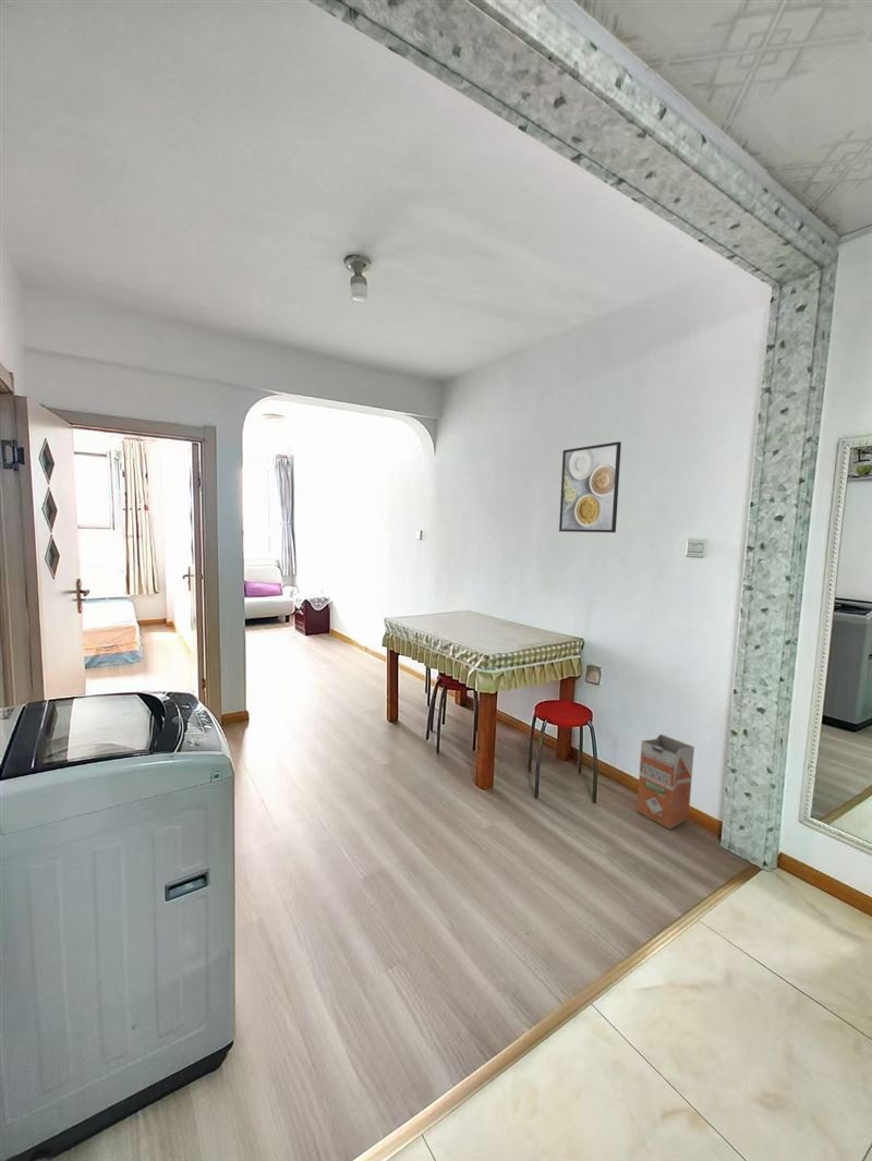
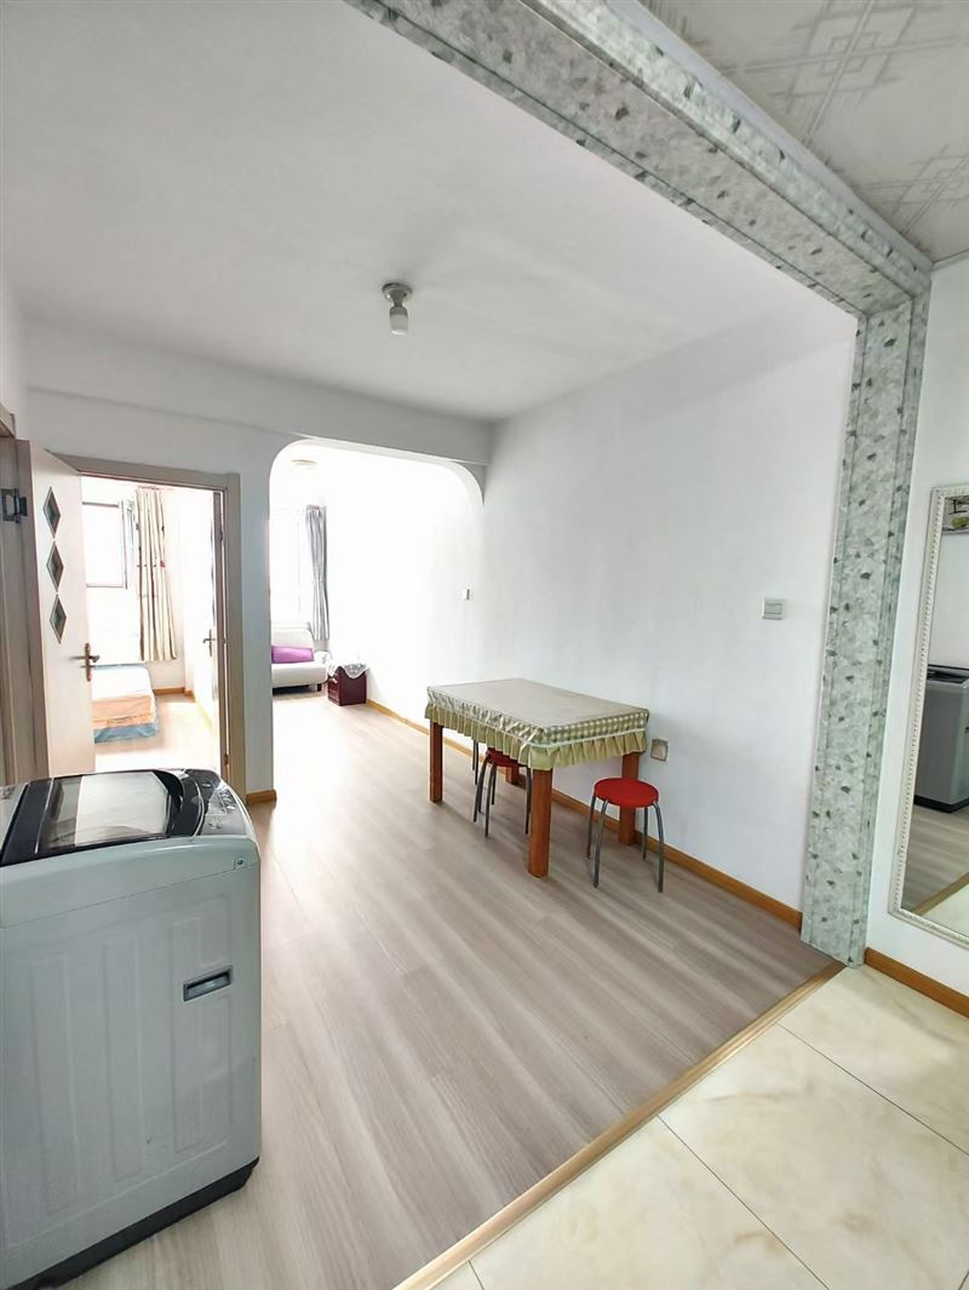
- waste bin [635,734,695,831]
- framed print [558,440,622,534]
